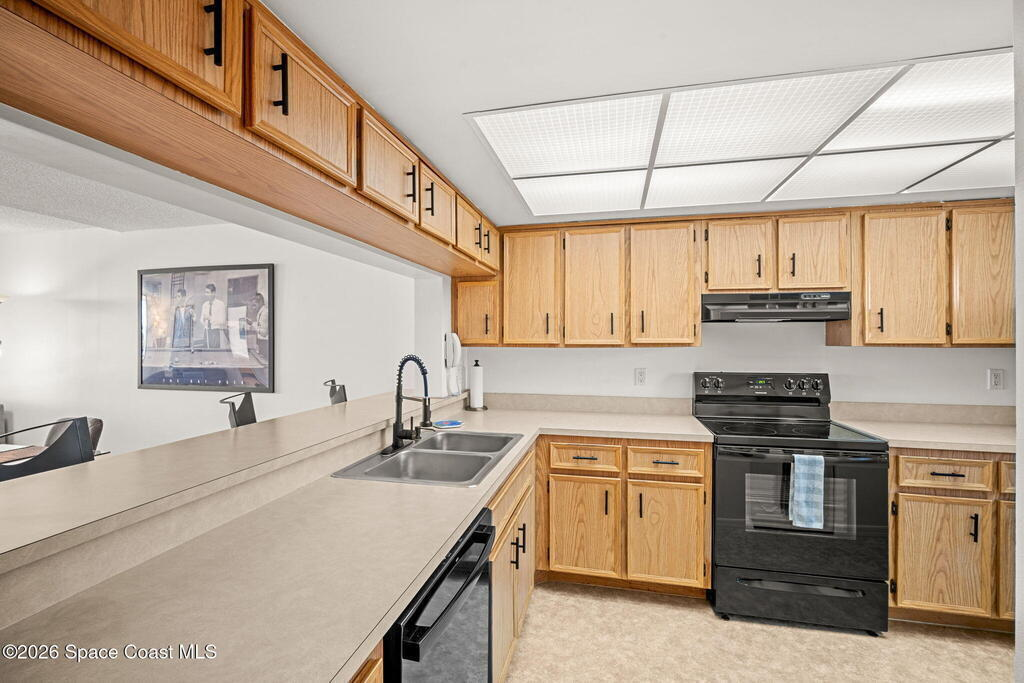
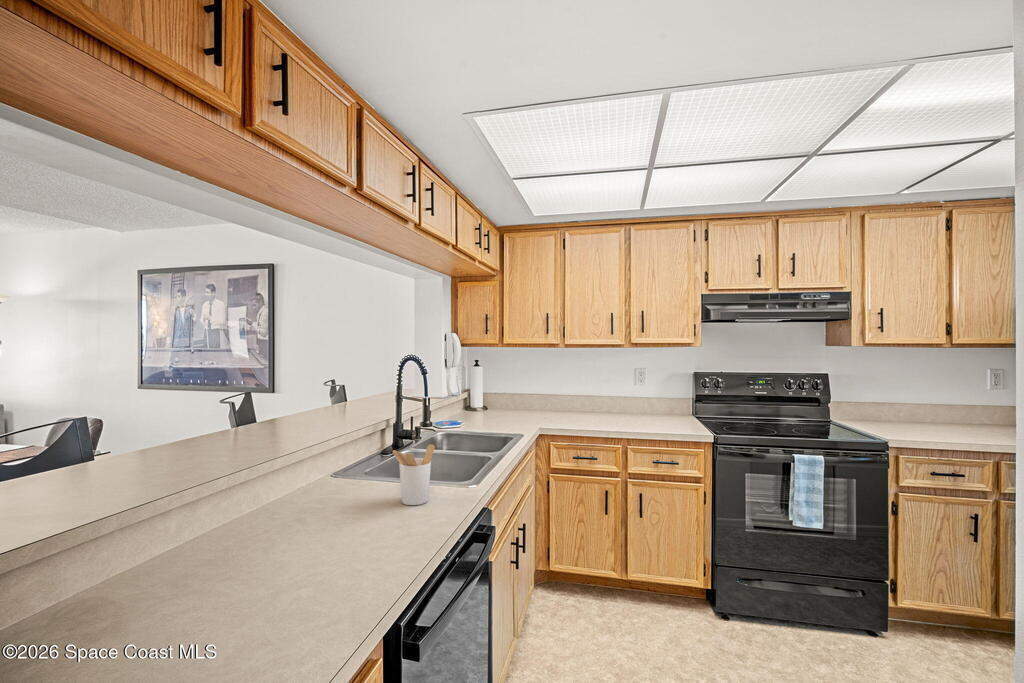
+ utensil holder [392,443,436,506]
